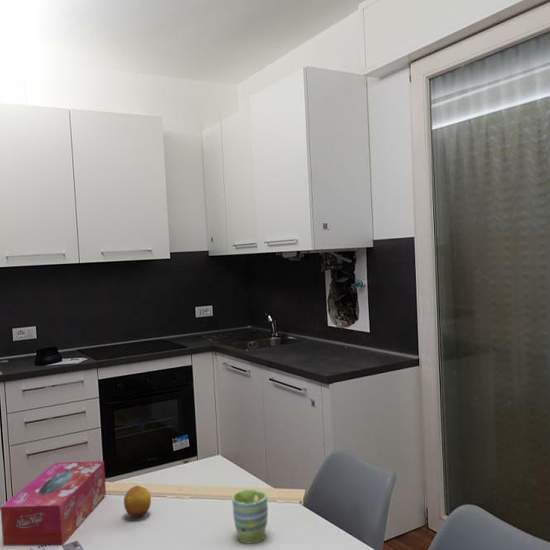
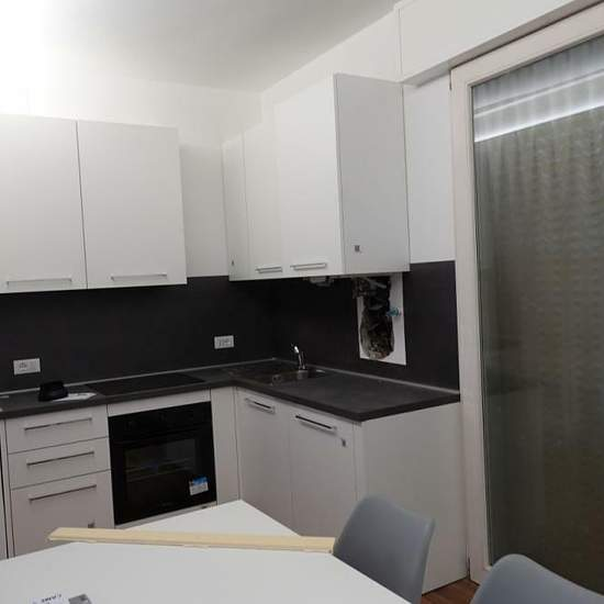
- fruit [123,485,152,519]
- tissue box [0,460,107,547]
- mug [231,487,269,544]
